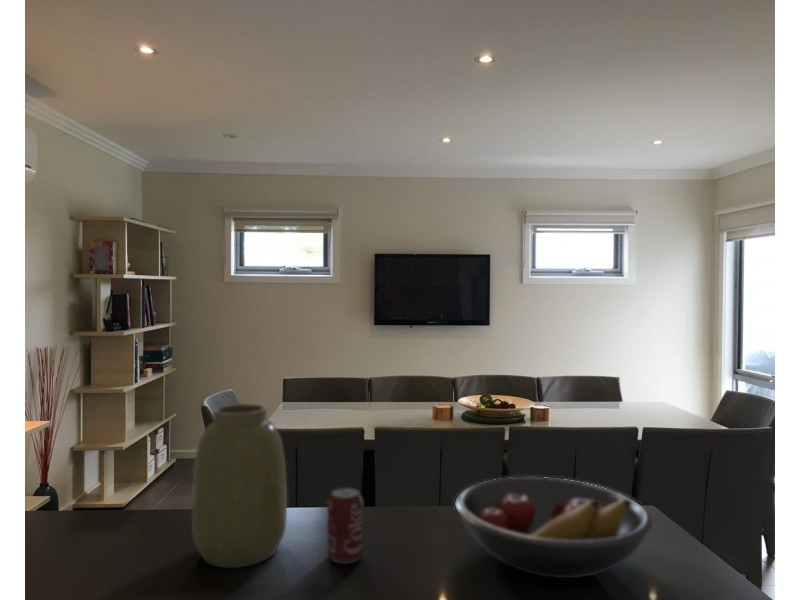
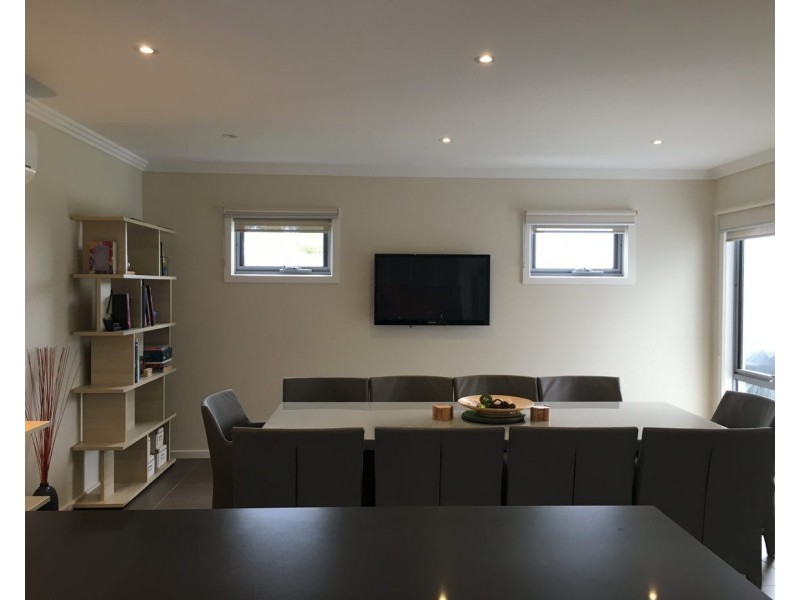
- beverage can [327,486,364,565]
- vase [191,403,288,569]
- fruit bowl [454,476,654,579]
